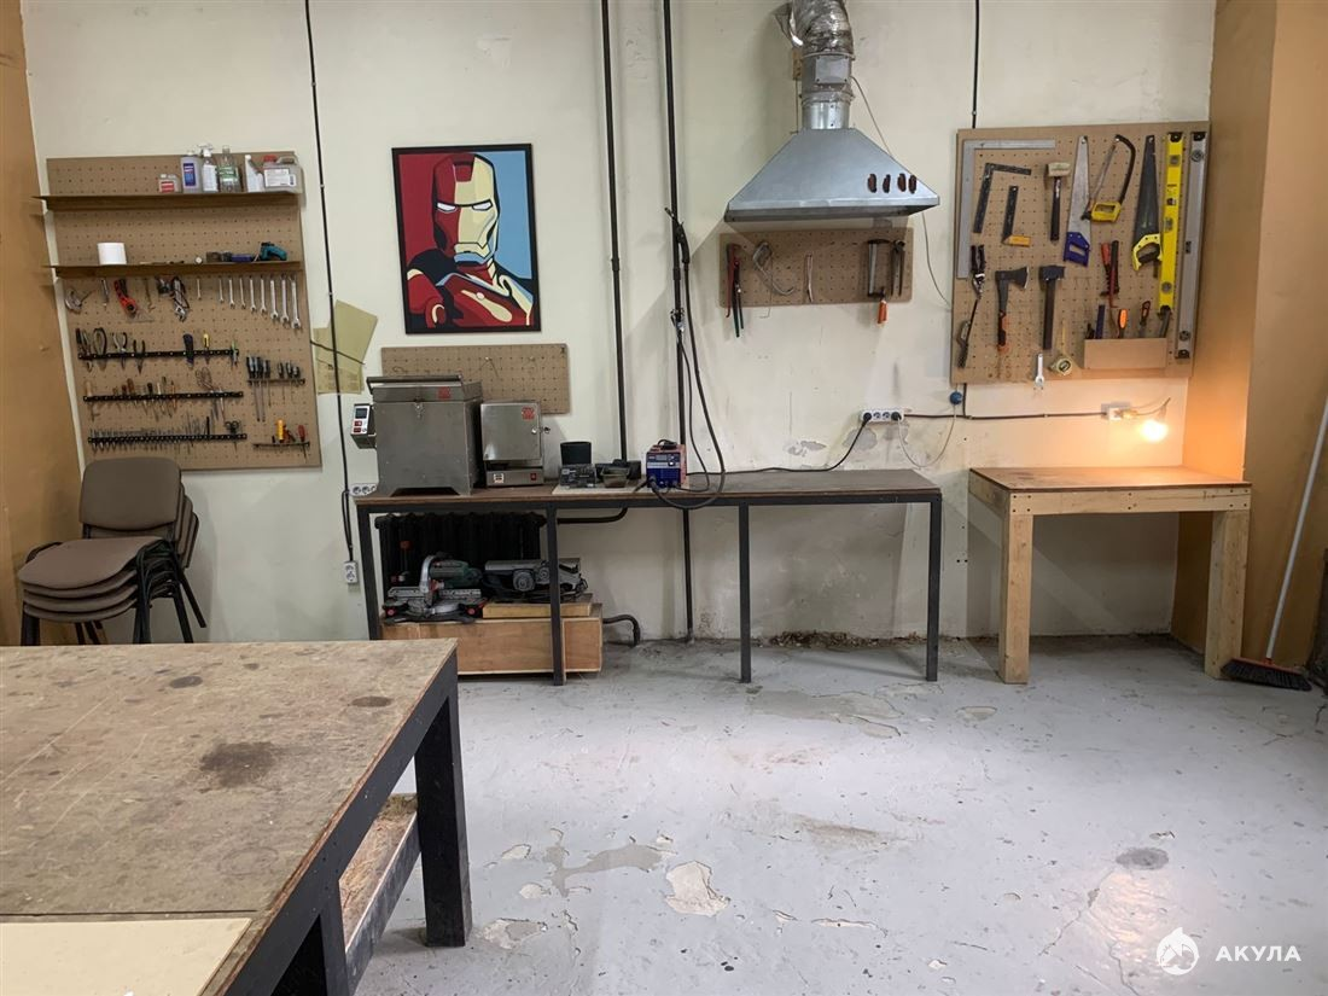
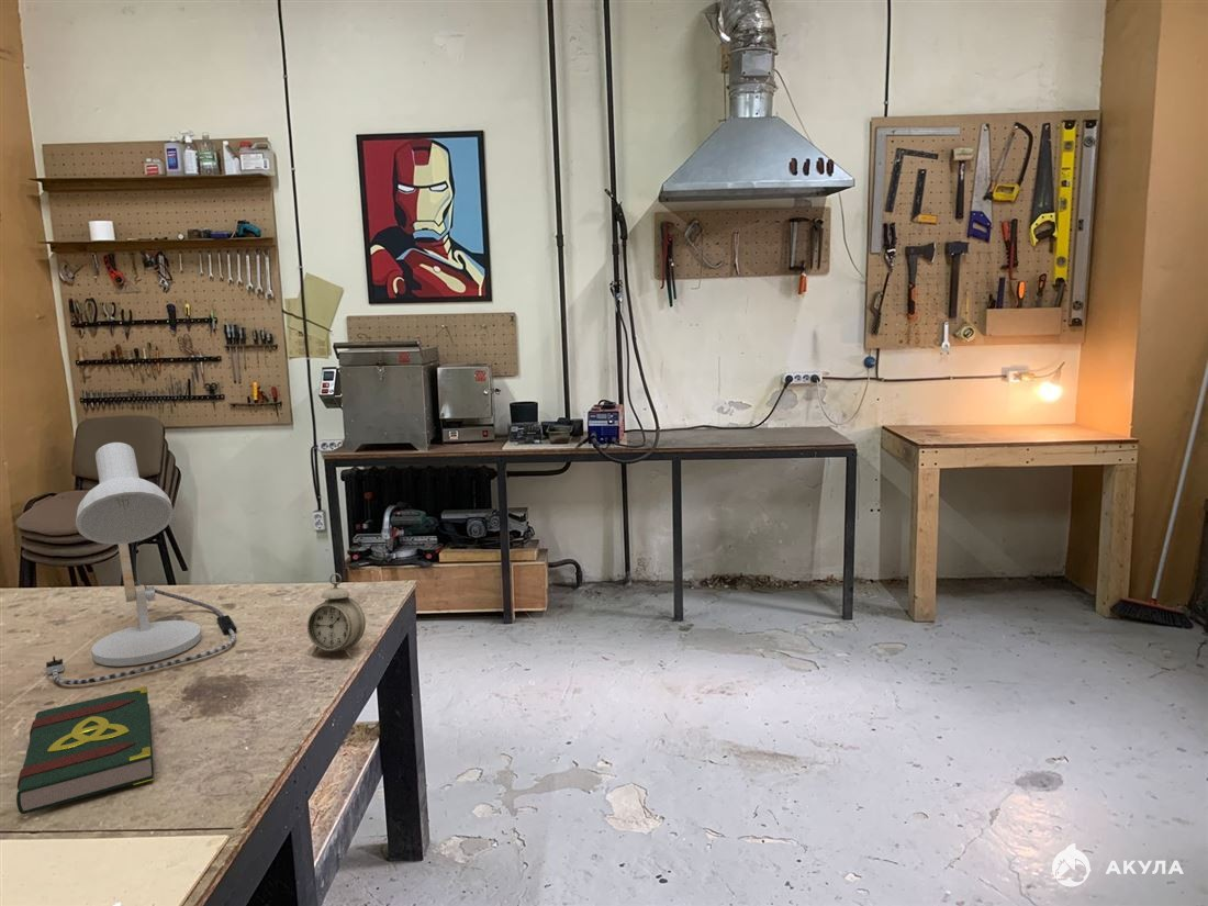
+ desk lamp [45,441,237,686]
+ book [15,685,155,815]
+ alarm clock [306,572,367,658]
